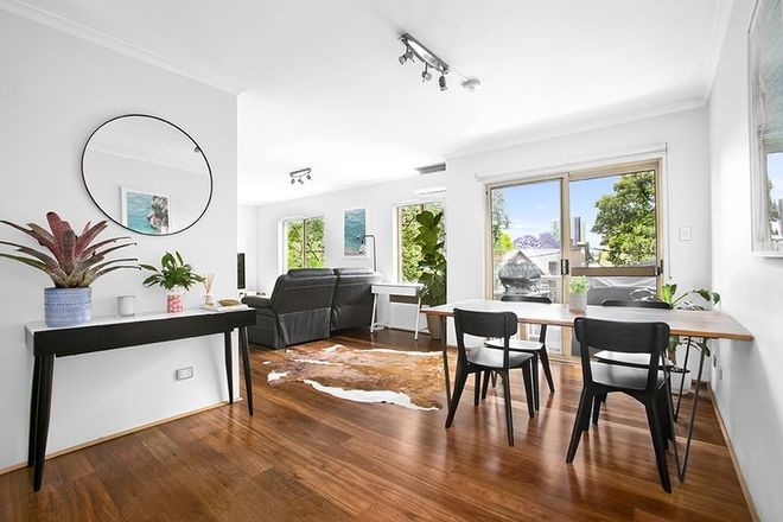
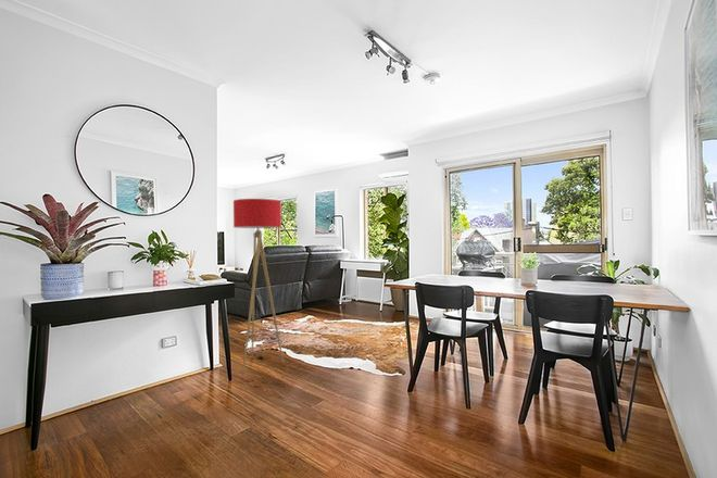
+ floor lamp [232,198,285,373]
